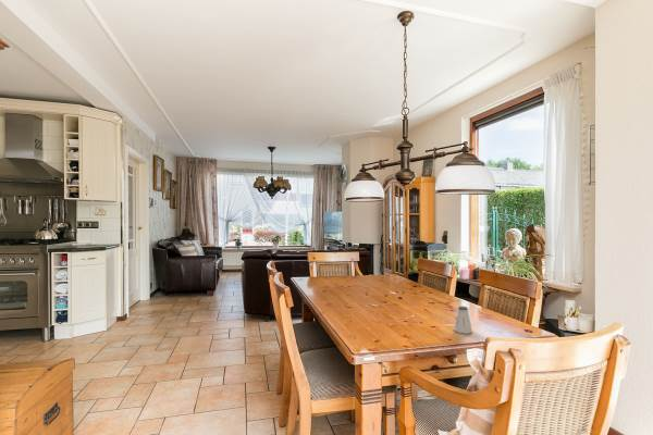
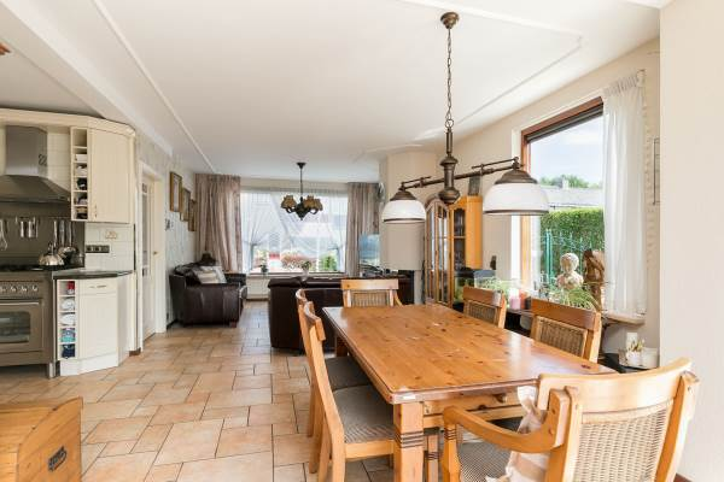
- saltshaker [453,306,473,335]
